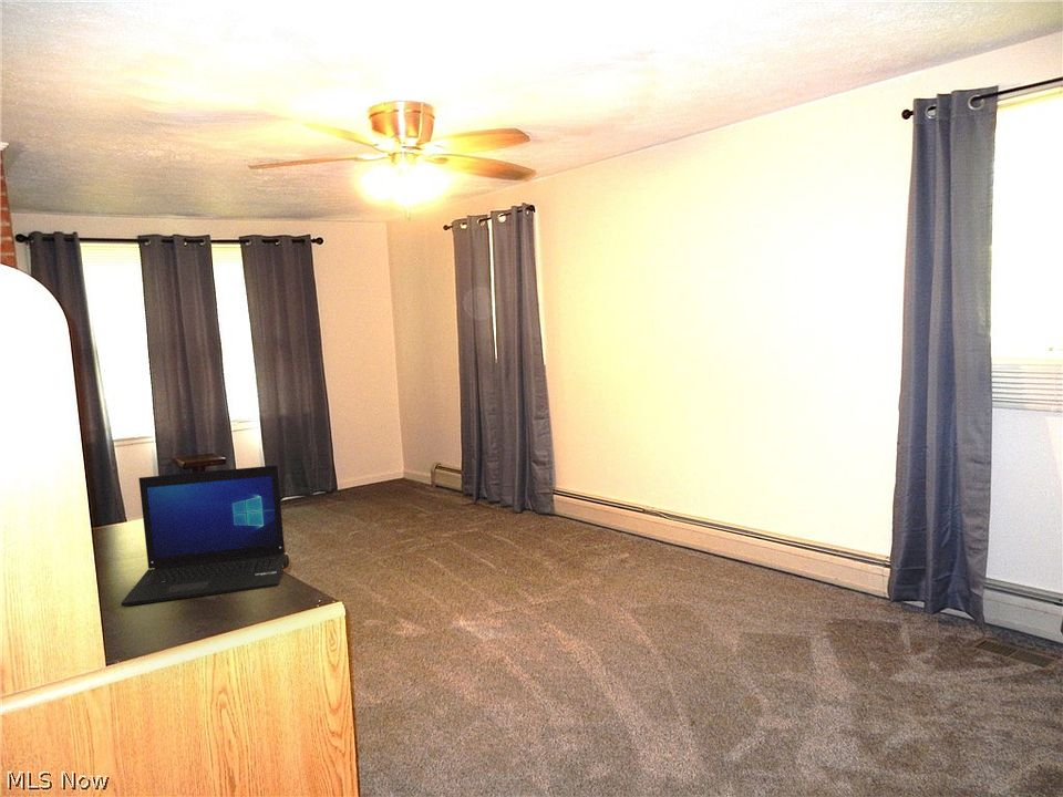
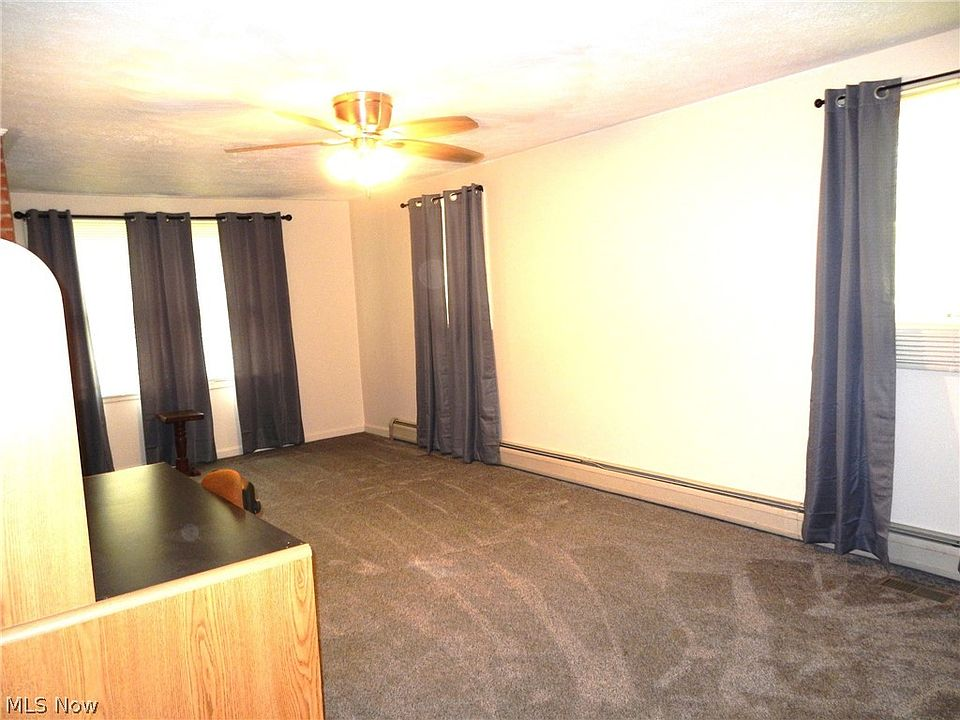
- laptop [120,464,287,608]
